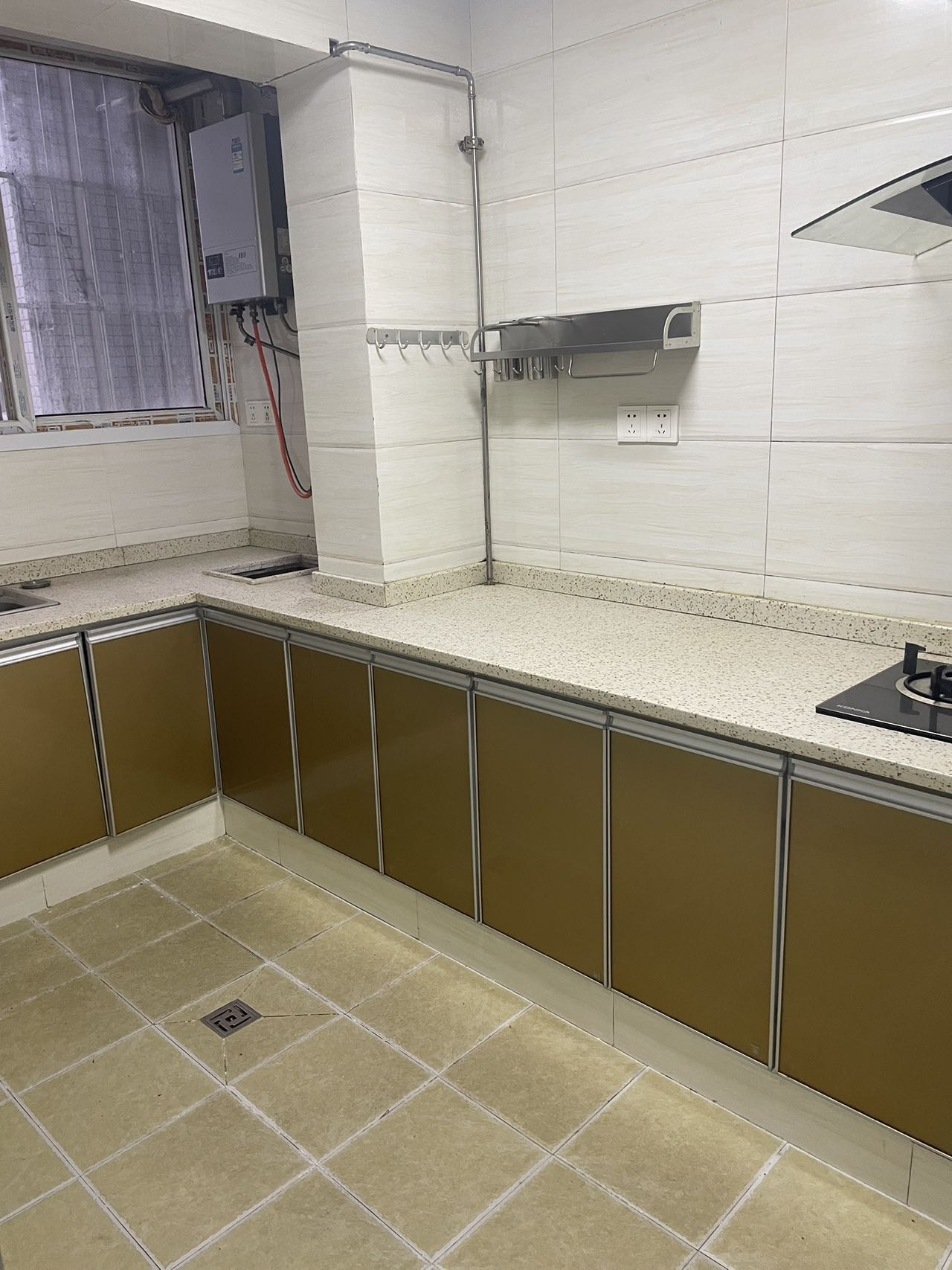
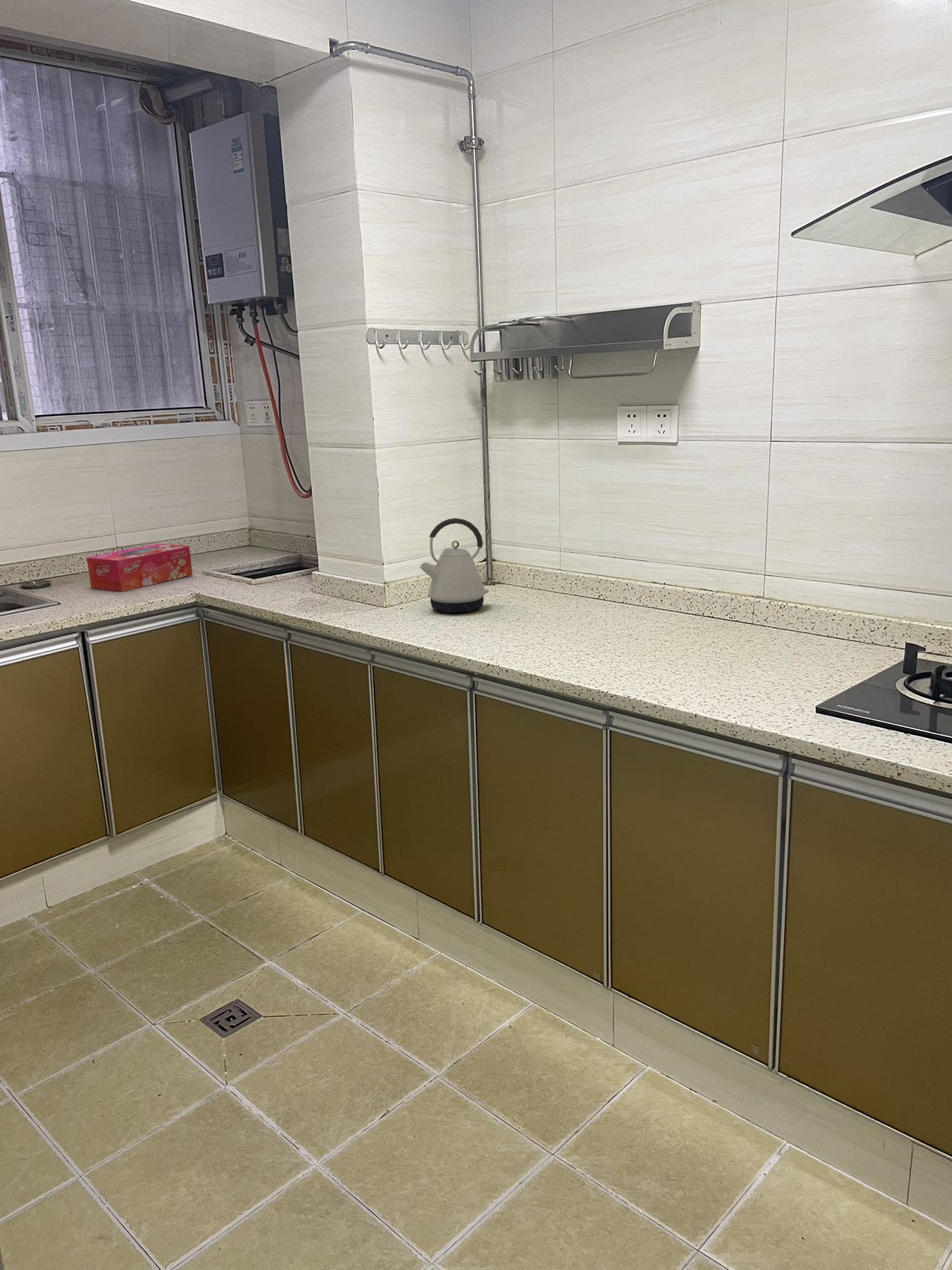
+ kettle [419,517,489,614]
+ tissue box [86,543,193,592]
